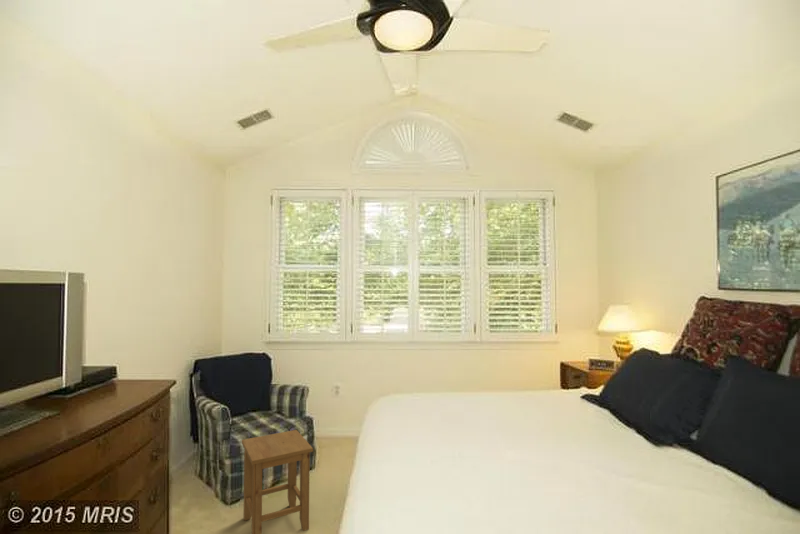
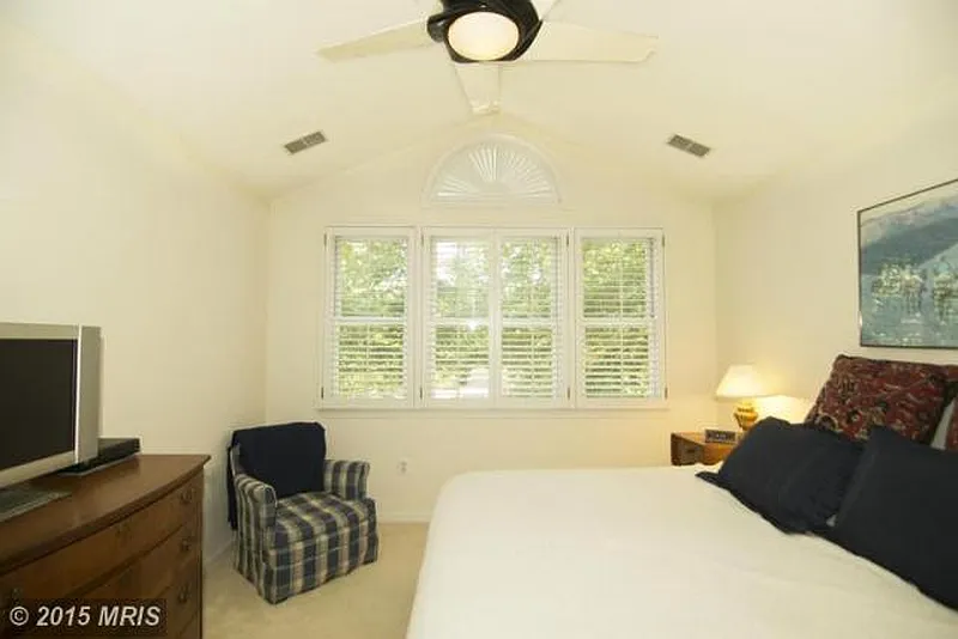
- stool [241,429,314,534]
